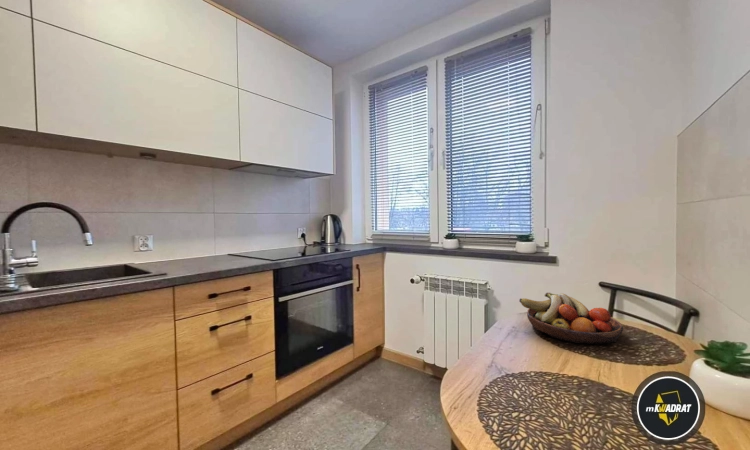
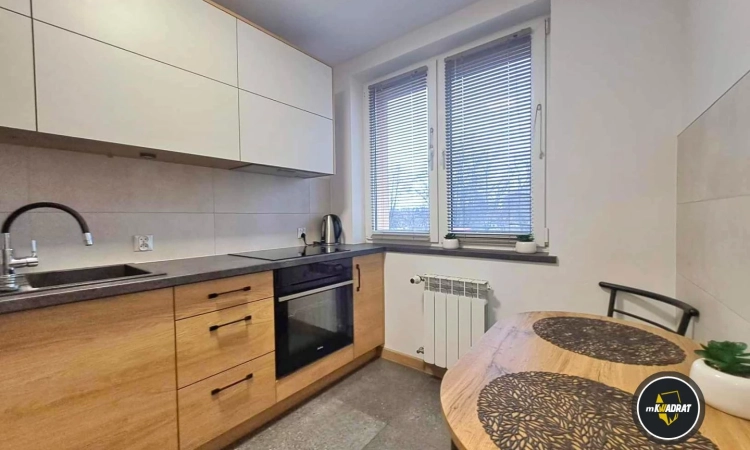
- fruit bowl [519,292,624,345]
